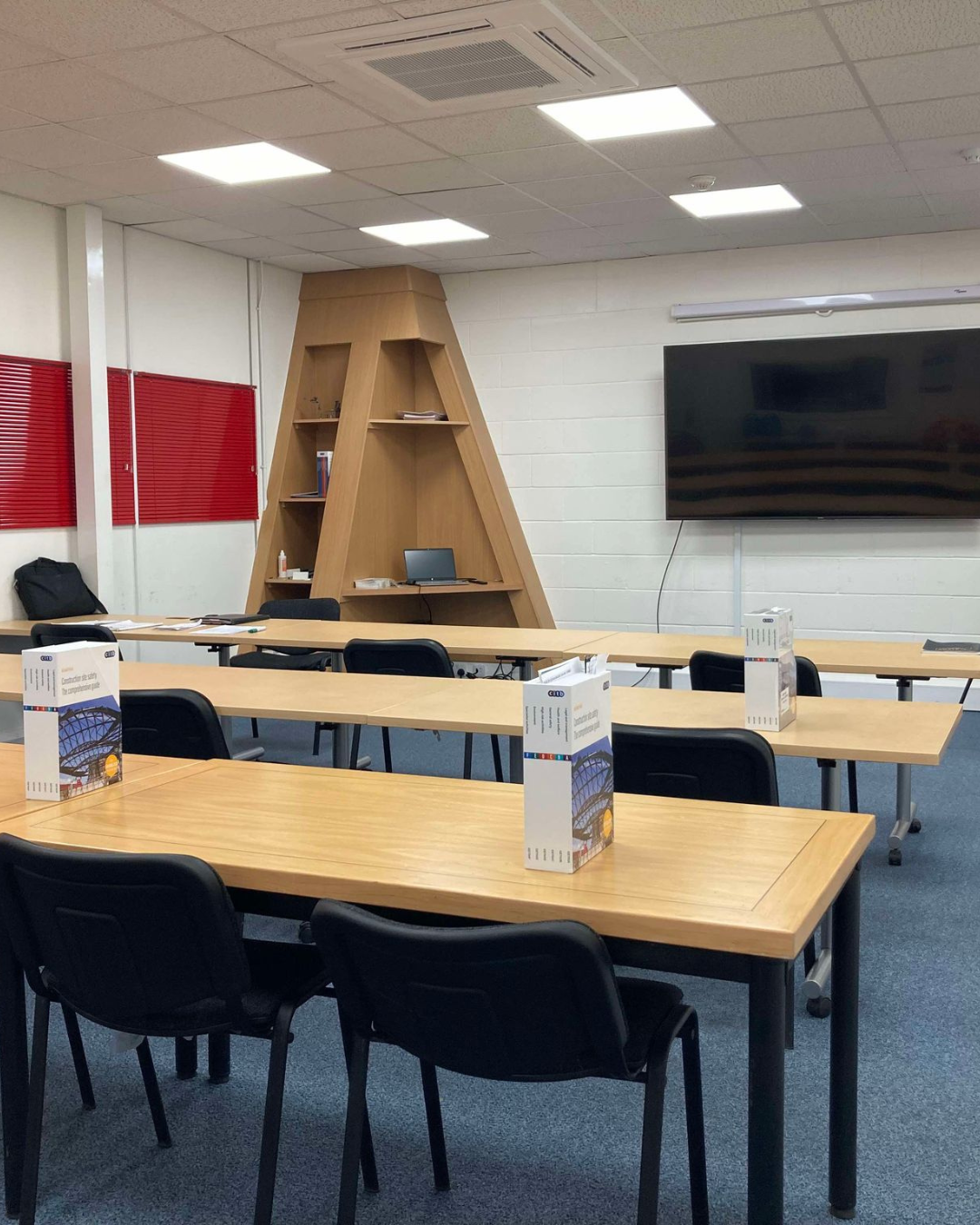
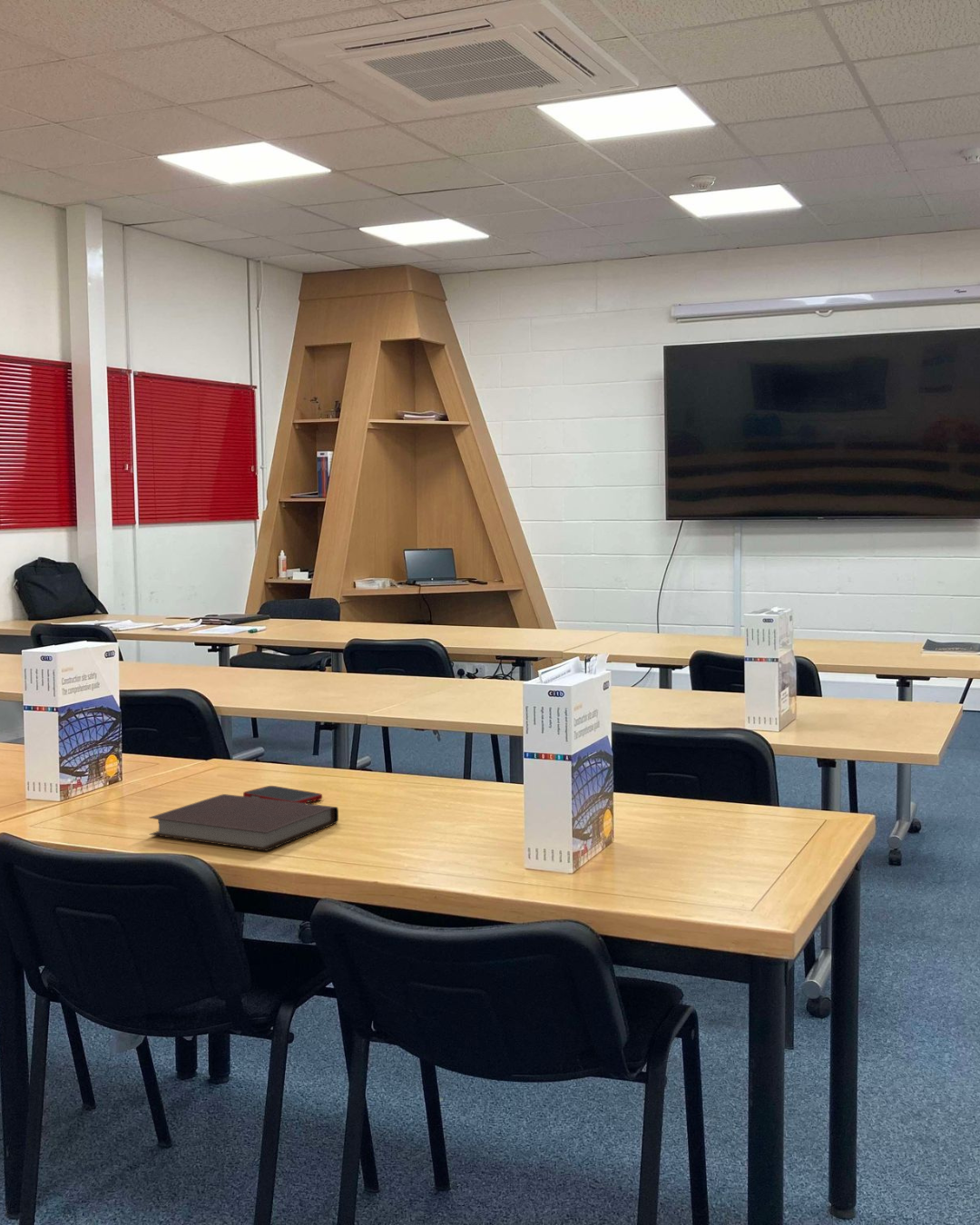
+ notebook [148,793,339,852]
+ cell phone [242,785,323,804]
